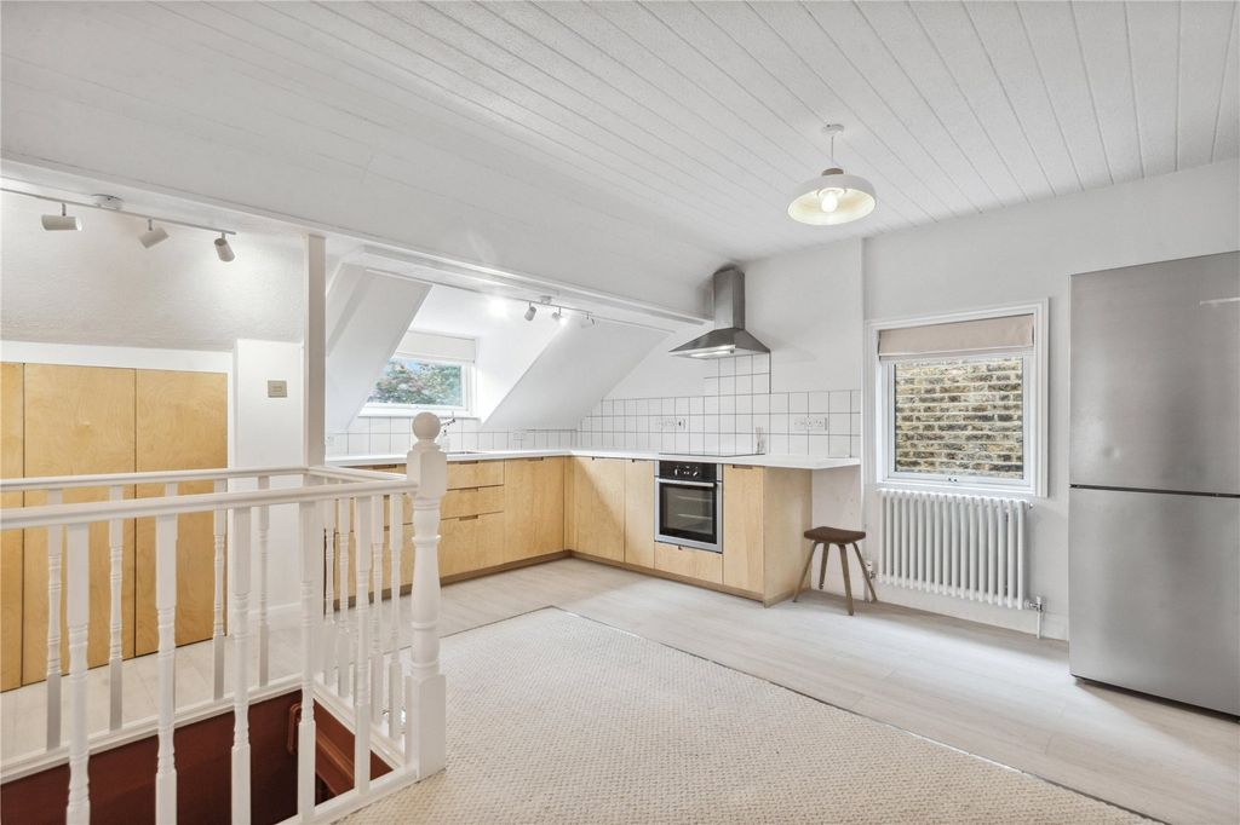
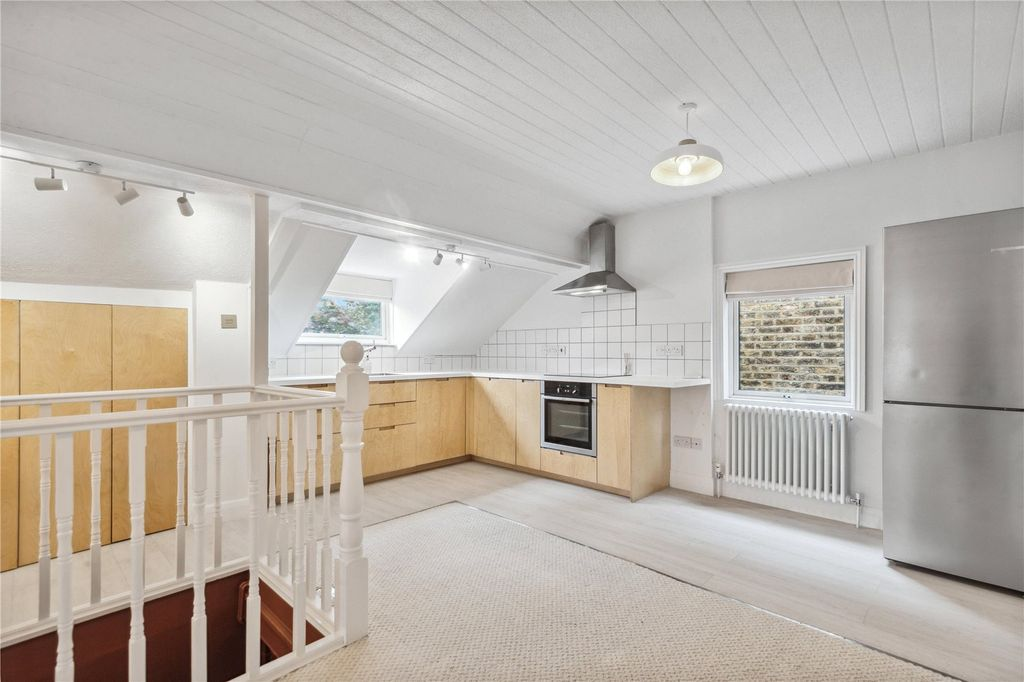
- music stool [792,525,878,617]
